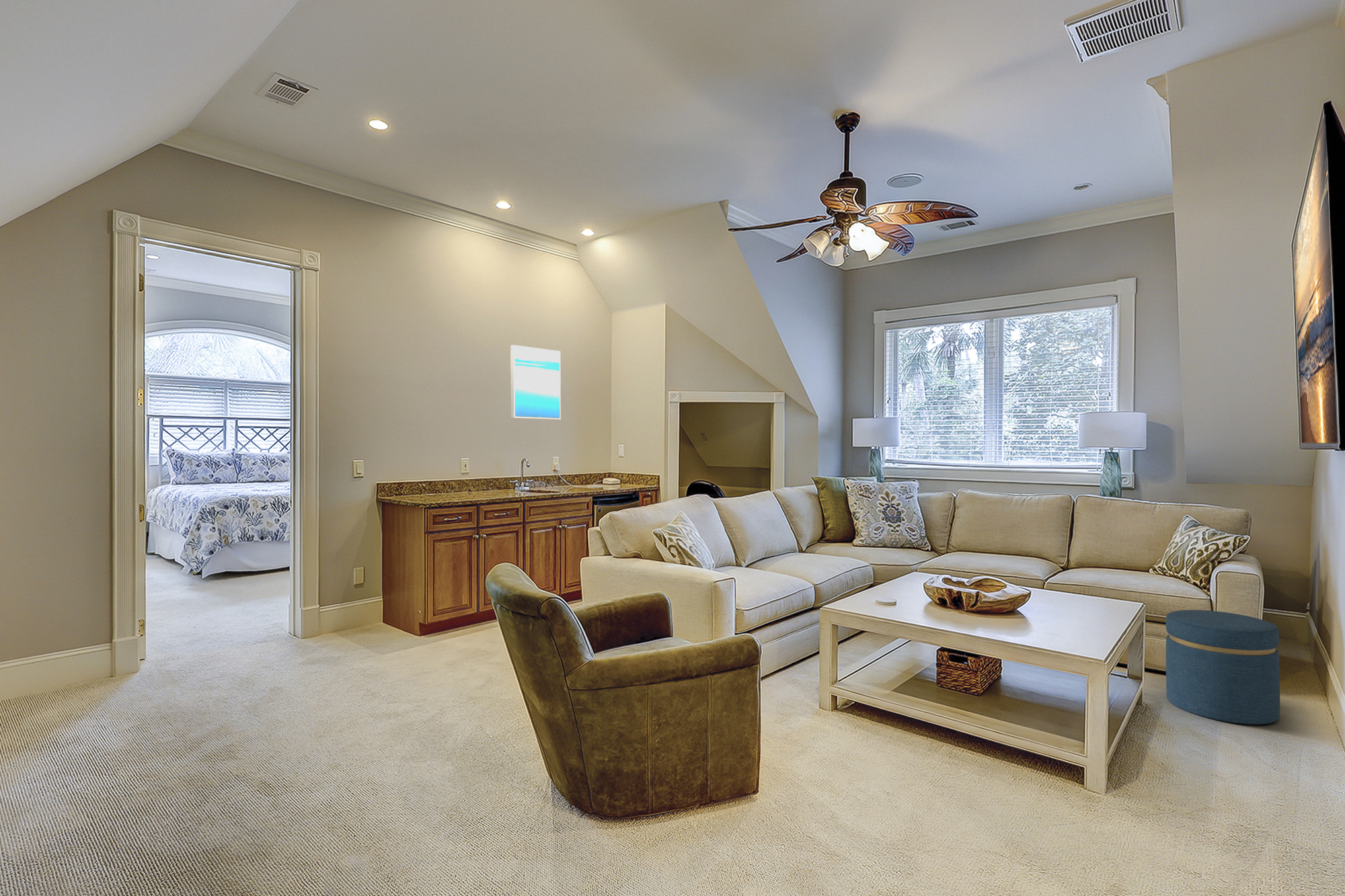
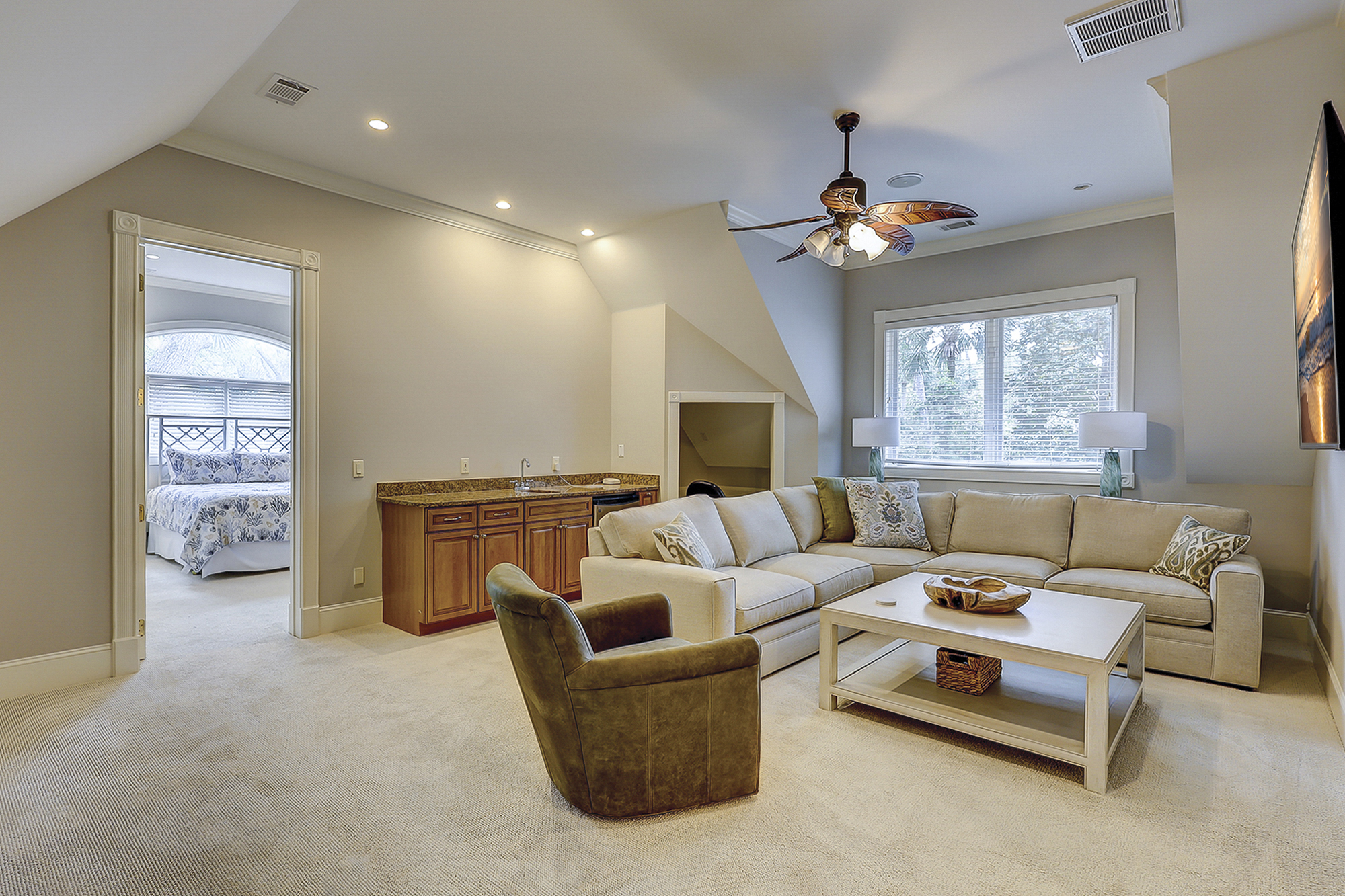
- ottoman [1165,609,1280,725]
- wall art [510,344,562,420]
